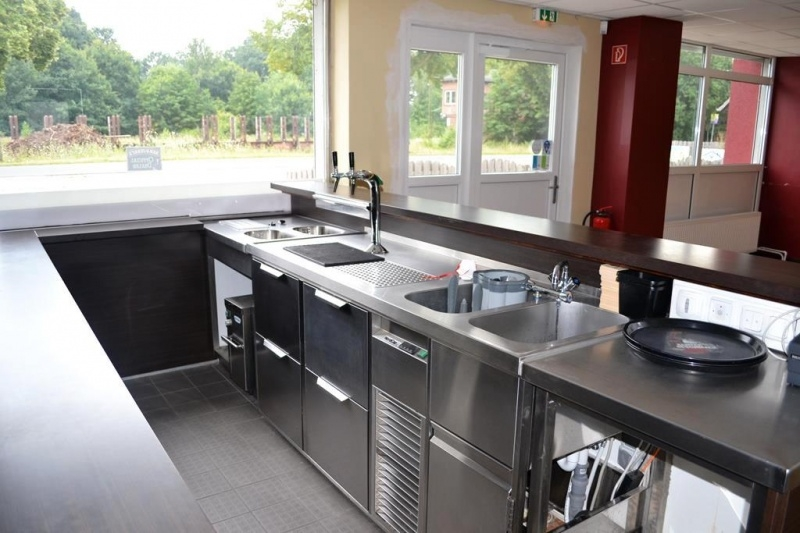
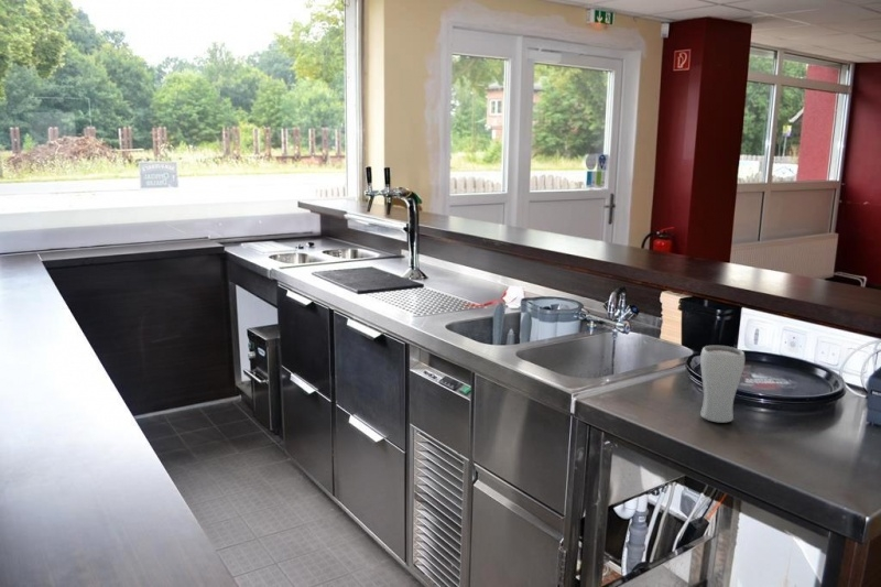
+ drinking glass [699,345,746,424]
